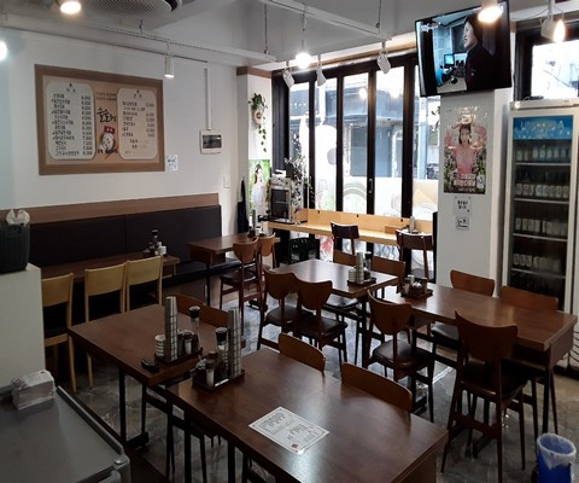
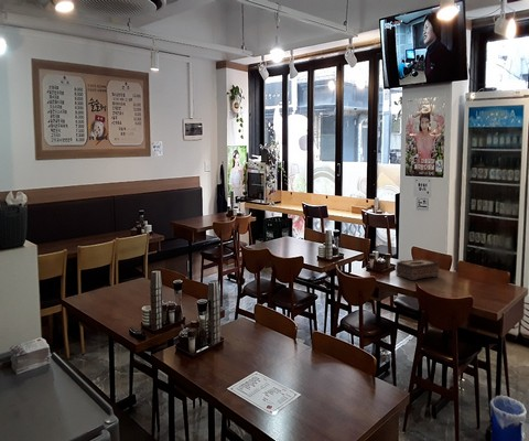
+ tissue box [395,258,440,281]
